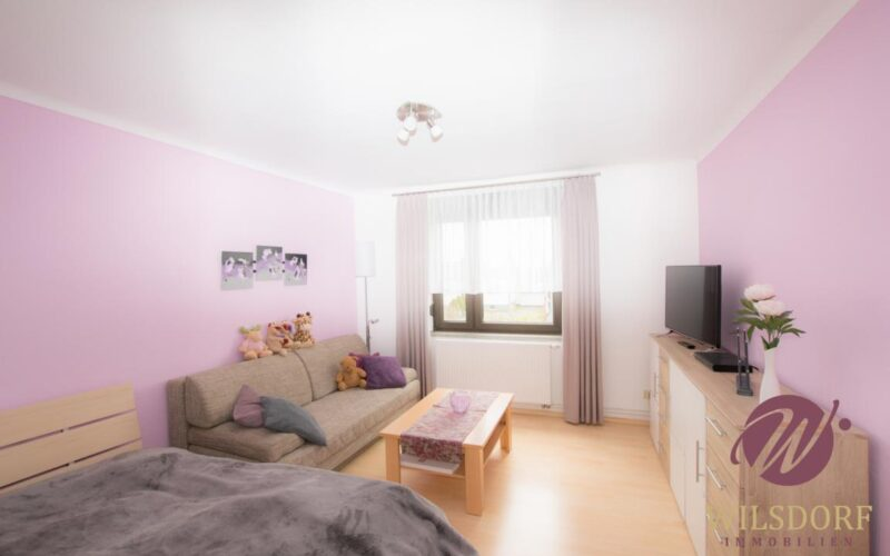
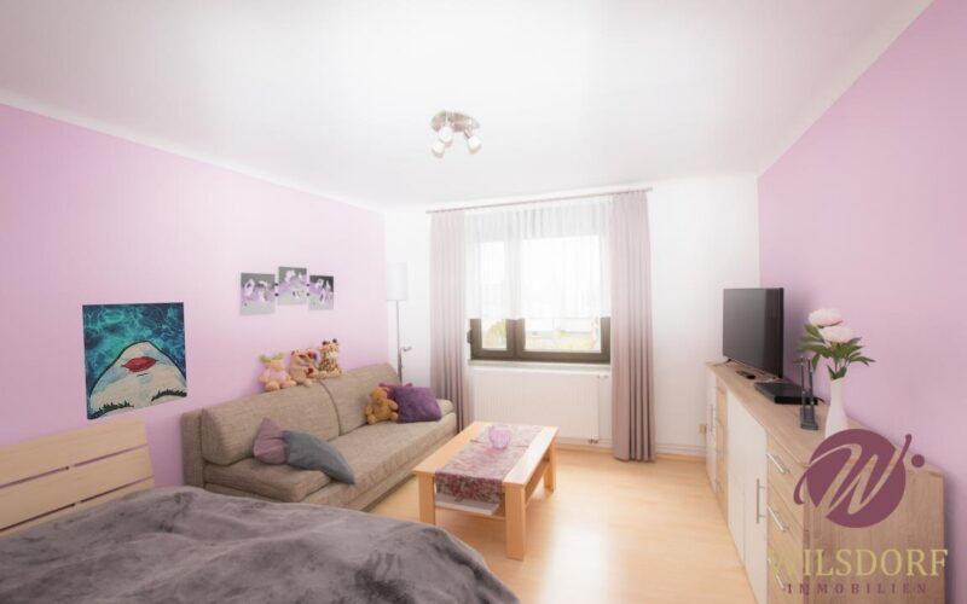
+ wall art [81,301,189,422]
